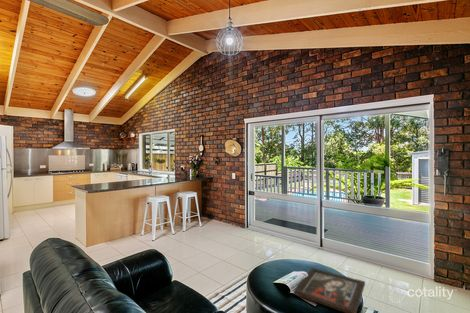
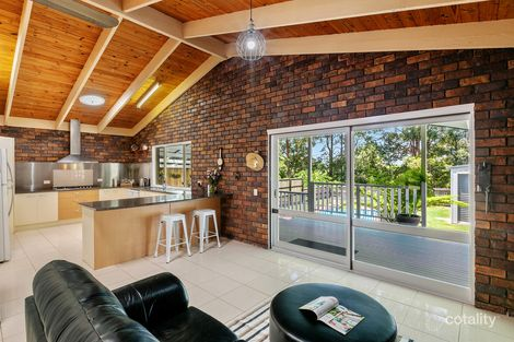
- religious icon [292,267,366,313]
